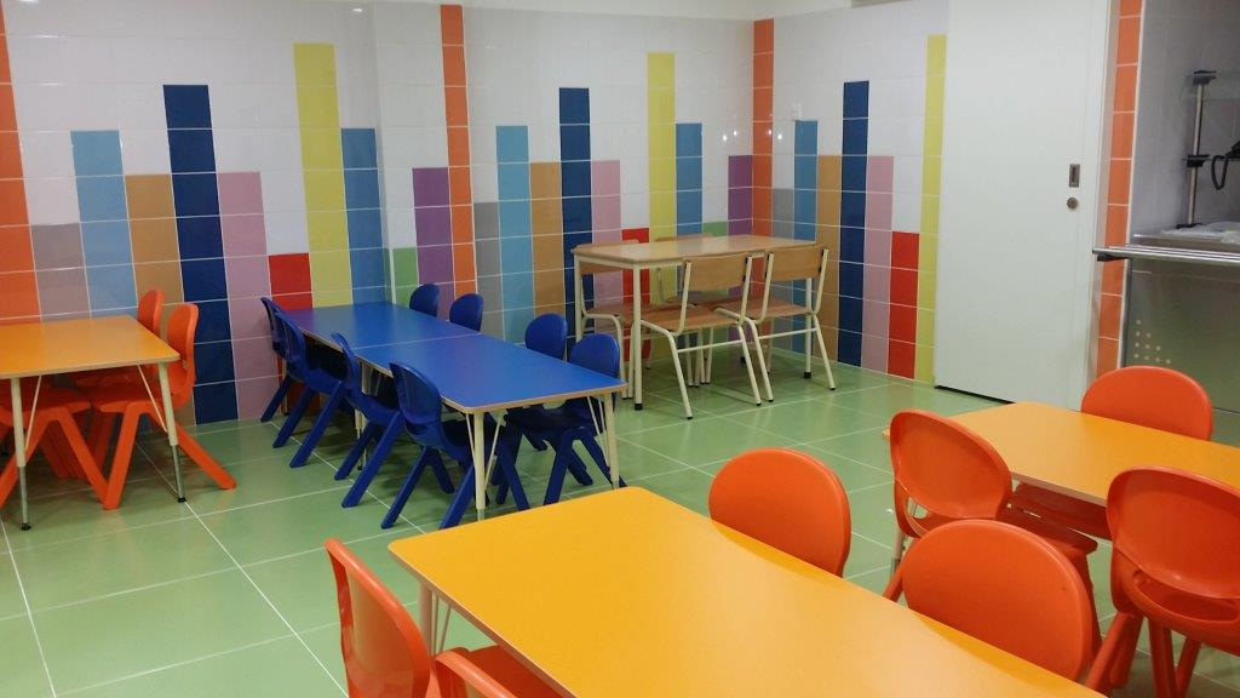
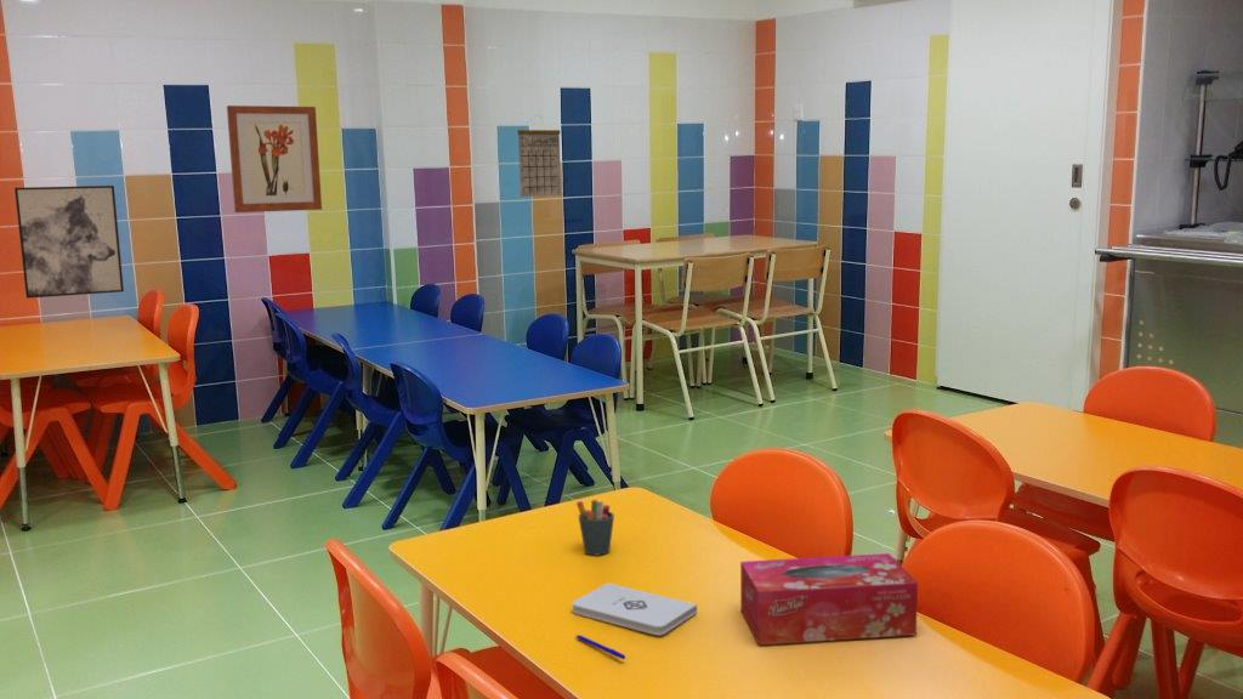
+ notepad [571,581,698,636]
+ wall art [226,104,323,214]
+ tissue box [739,552,919,646]
+ calendar [516,114,562,198]
+ wall art [13,184,125,300]
+ pen holder [575,499,615,557]
+ pen [575,633,626,660]
